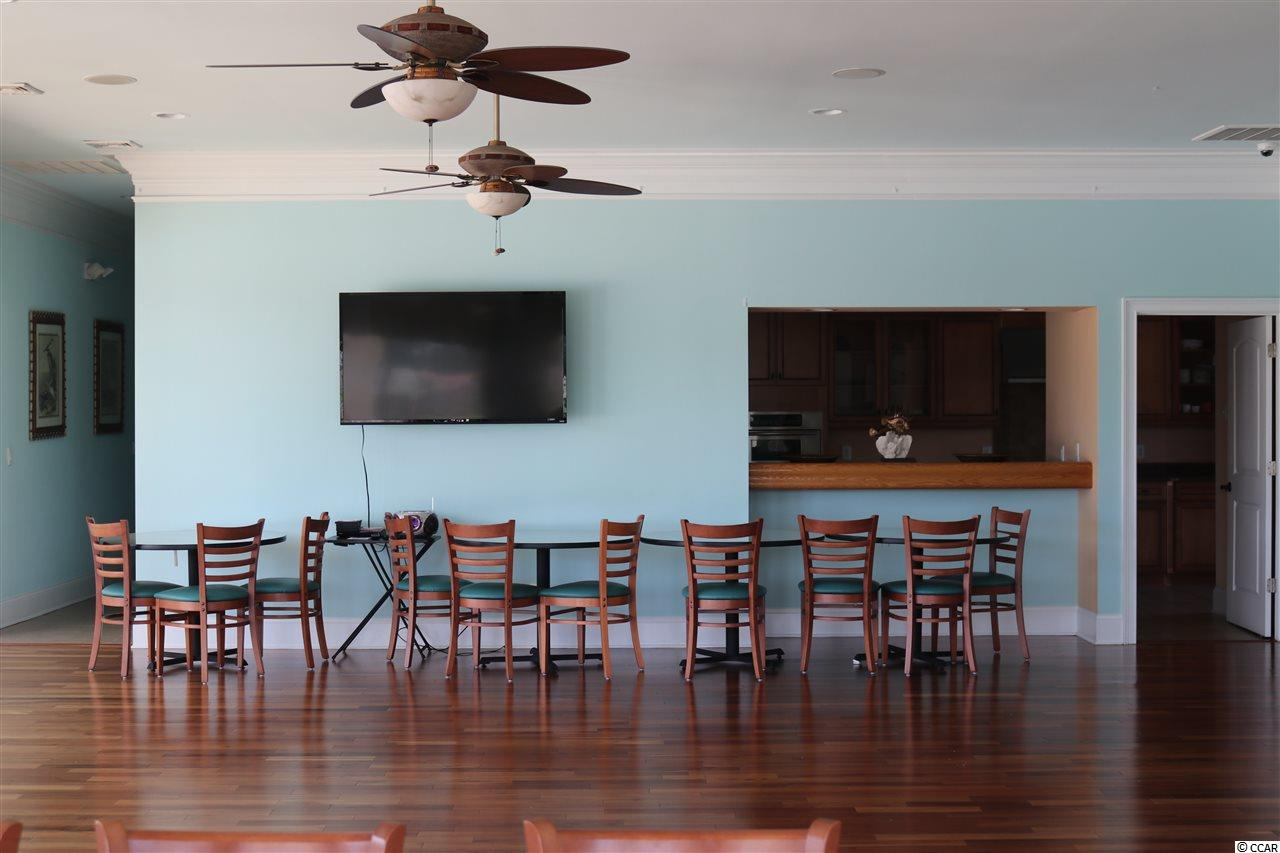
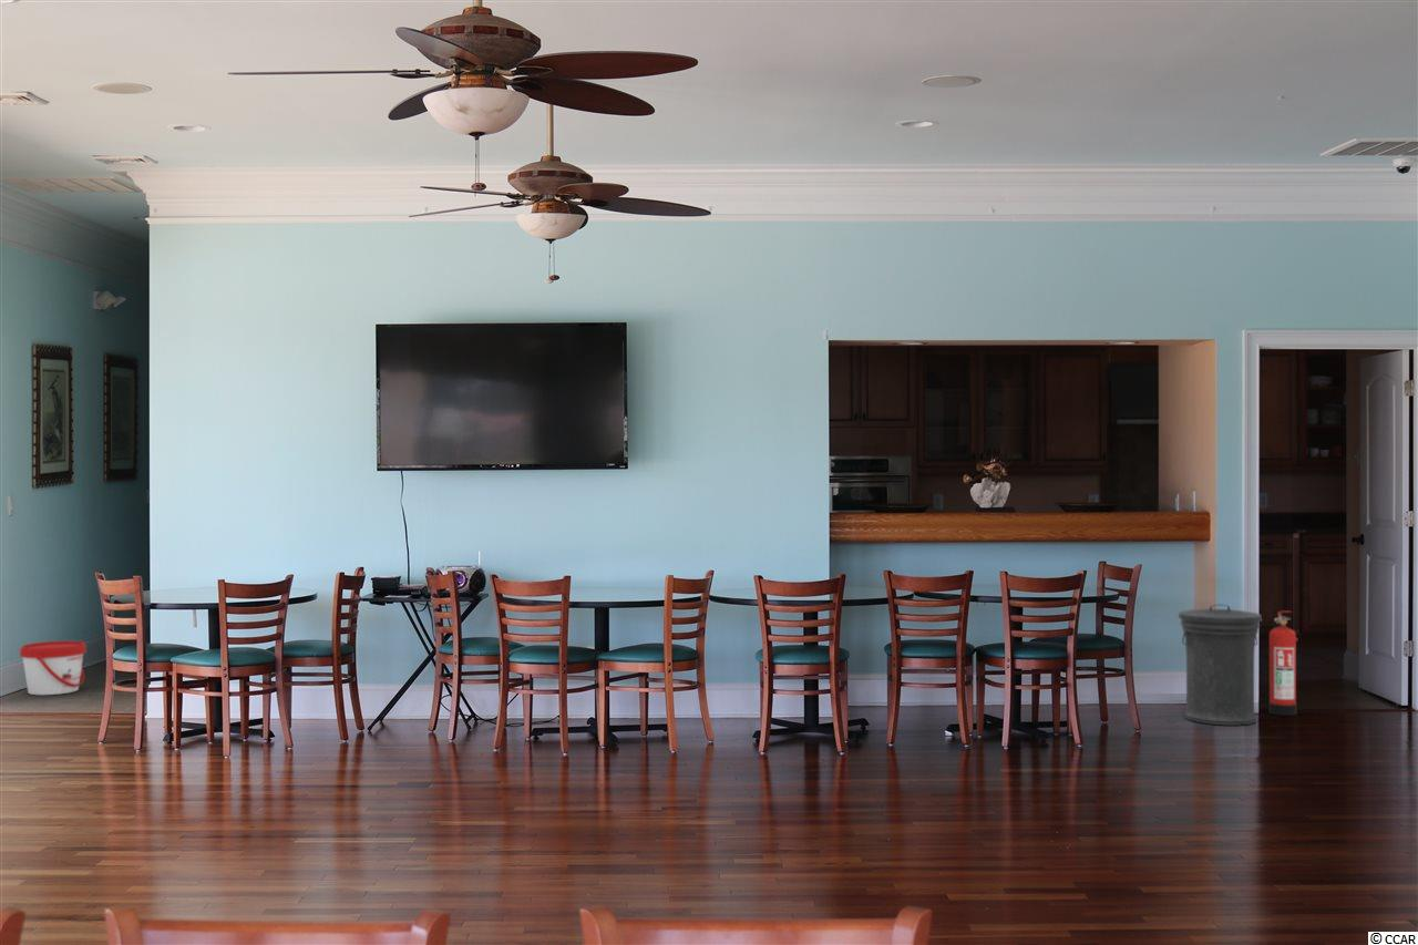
+ fire extinguisher [1267,609,1299,717]
+ trash can [1176,604,1264,727]
+ bucket [19,640,88,696]
